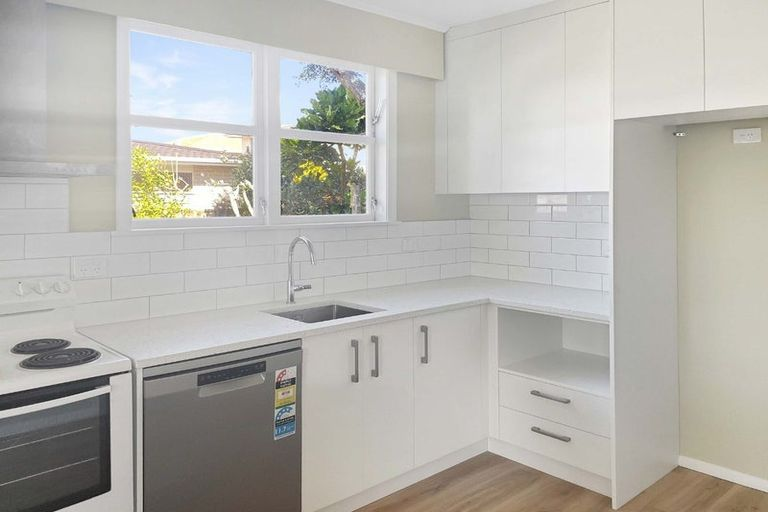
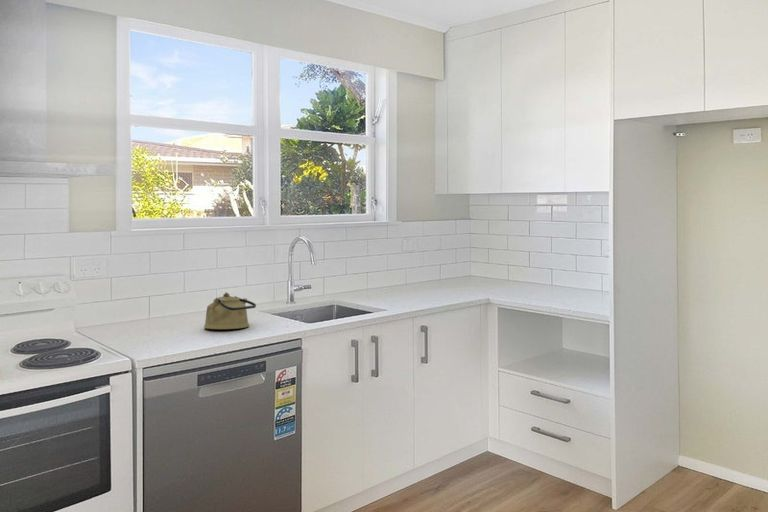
+ kettle [203,291,257,330]
